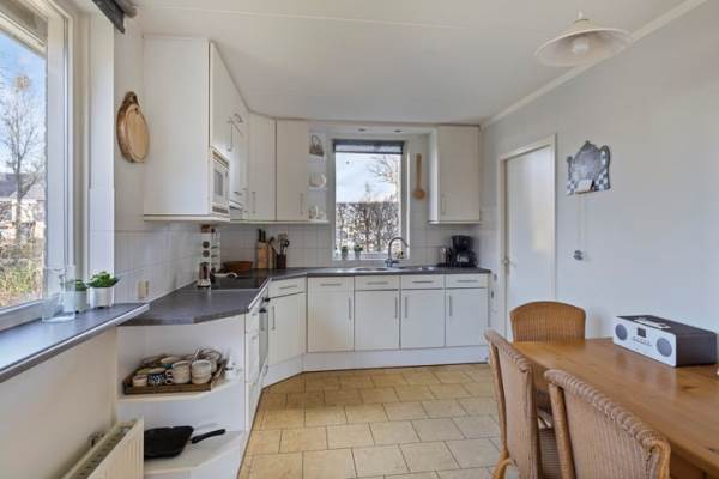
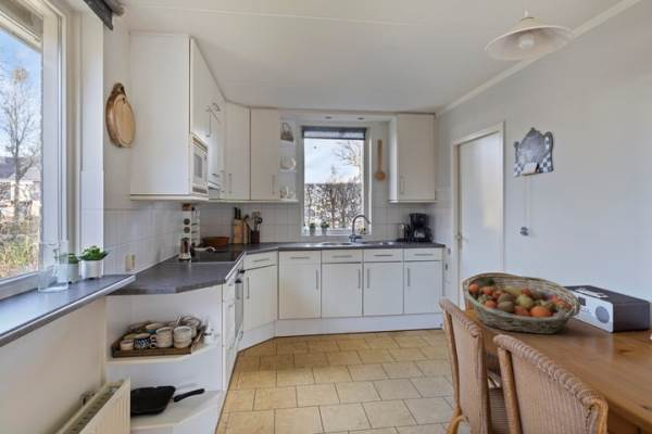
+ fruit basket [463,275,582,335]
